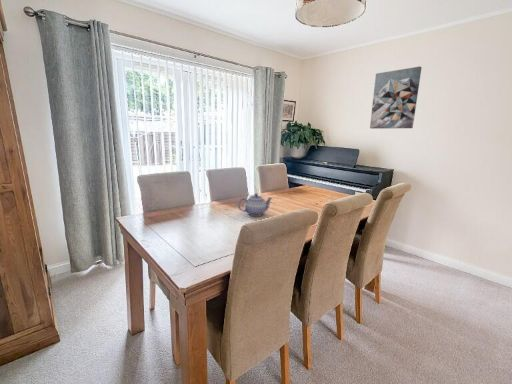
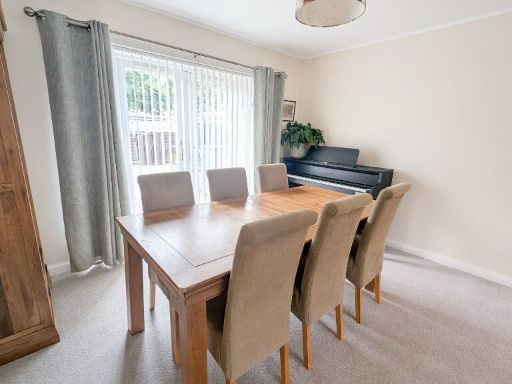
- wall art [369,65,423,130]
- teapot [237,192,274,217]
